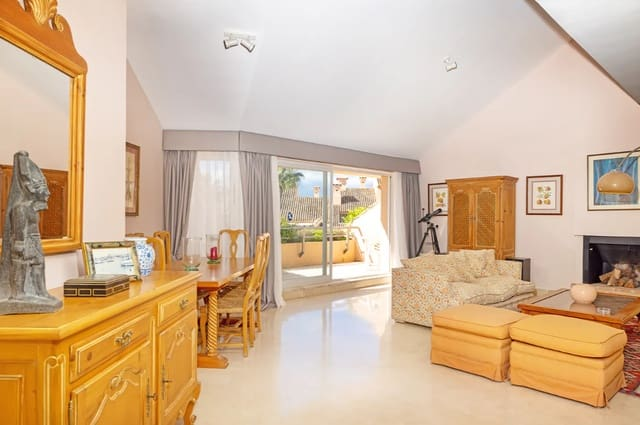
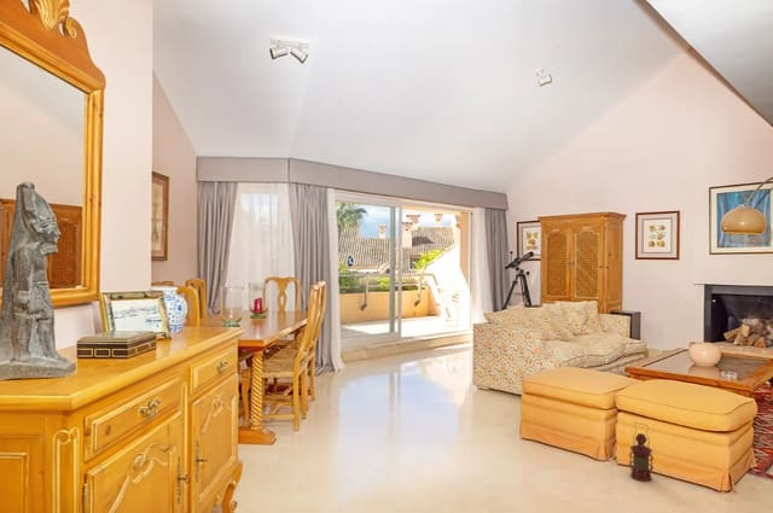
+ lantern [628,421,655,483]
